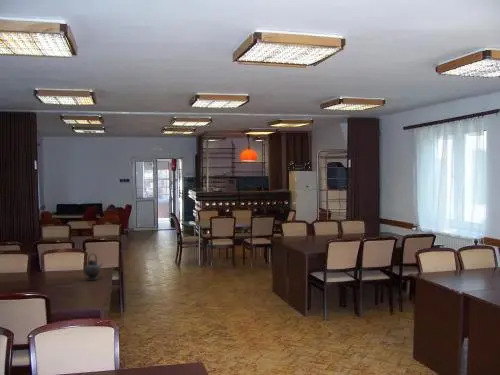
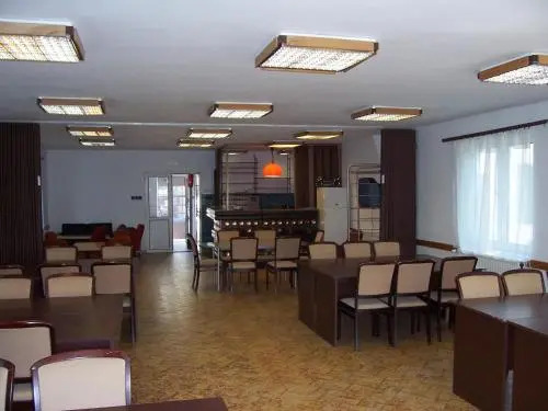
- teapot [84,252,103,281]
